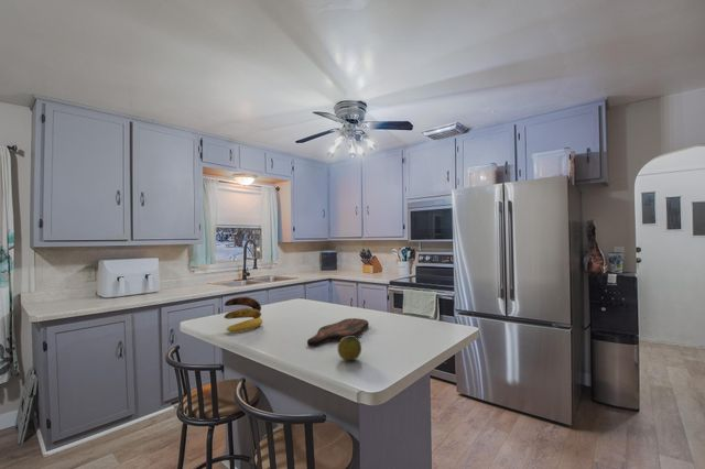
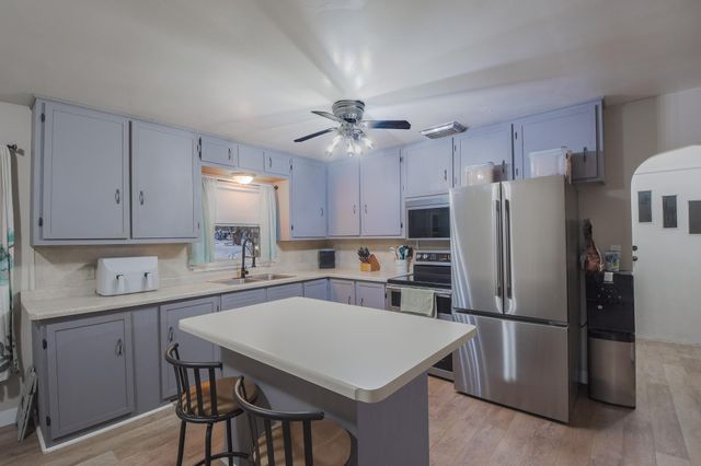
- banana [224,296,263,332]
- cutting board [306,317,370,347]
- fruit [336,336,362,361]
